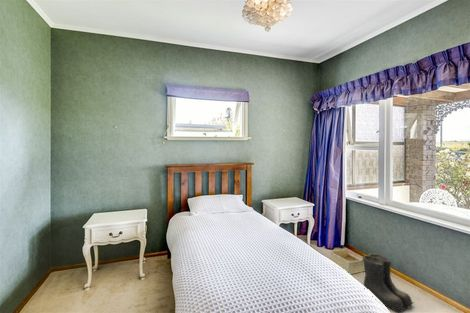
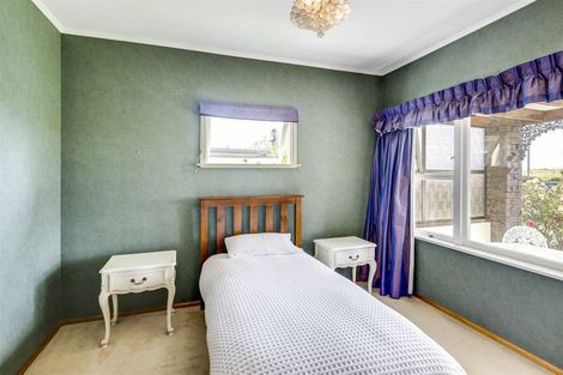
- storage bin [328,247,365,275]
- boots [362,253,415,313]
